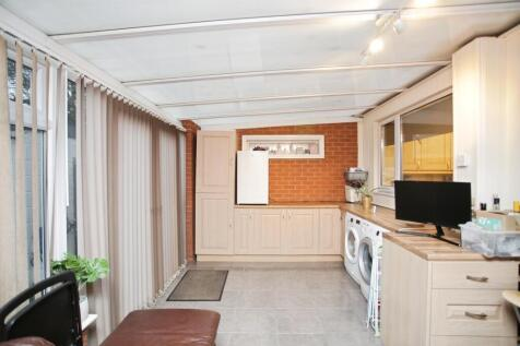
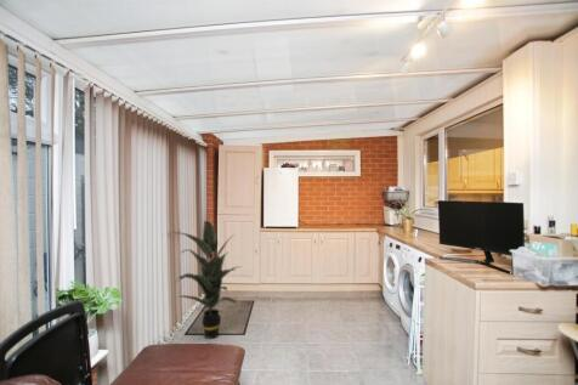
+ indoor plant [174,220,243,340]
